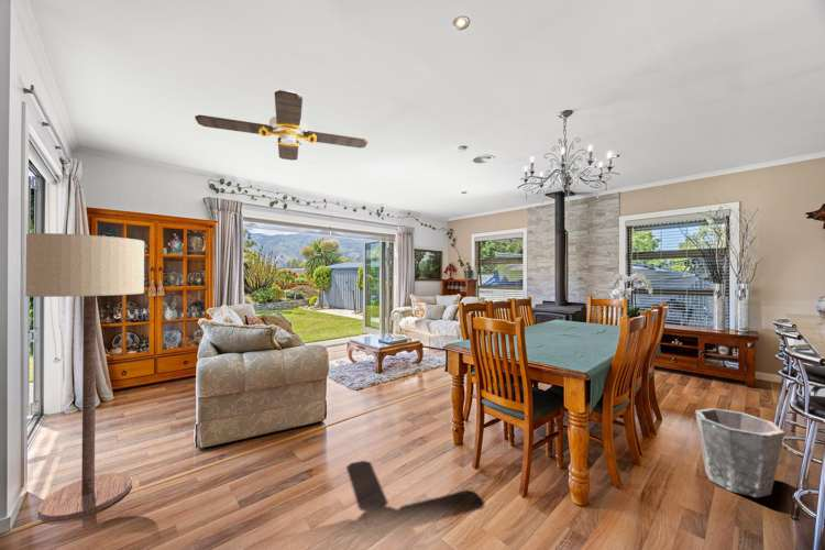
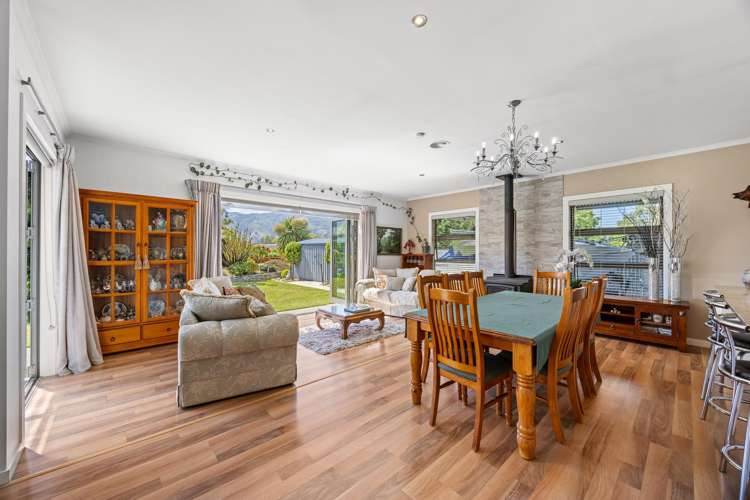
- floor lamp [24,232,145,522]
- ceiling fan [194,88,369,162]
- waste bin [694,407,785,498]
